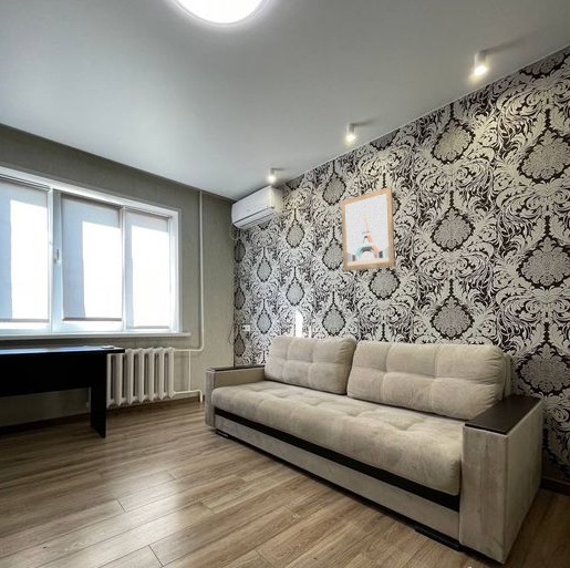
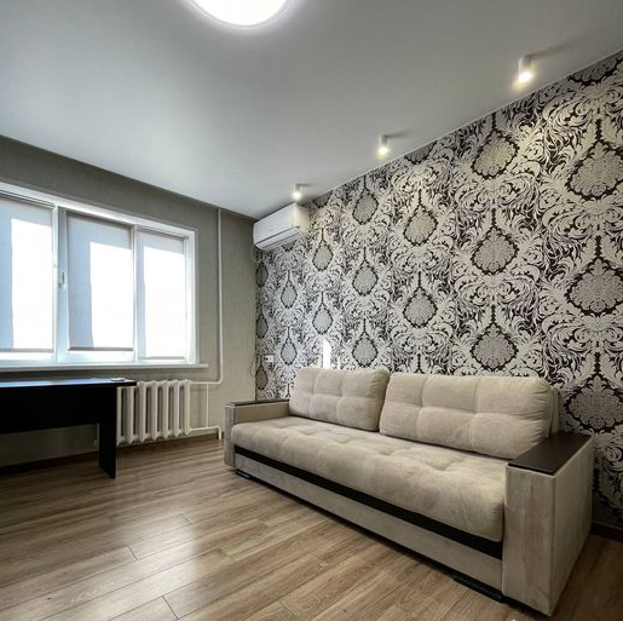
- wall art [340,186,396,272]
